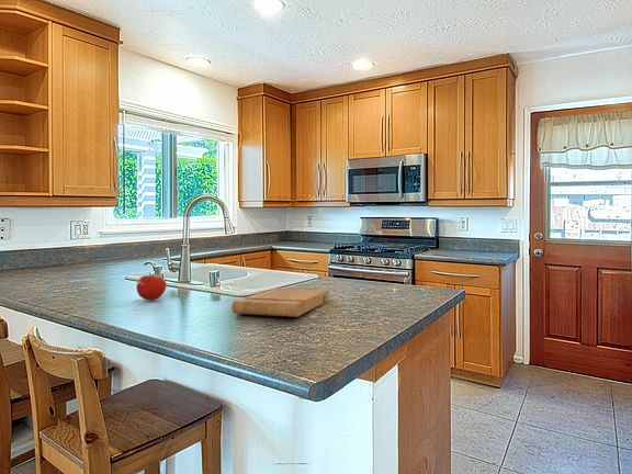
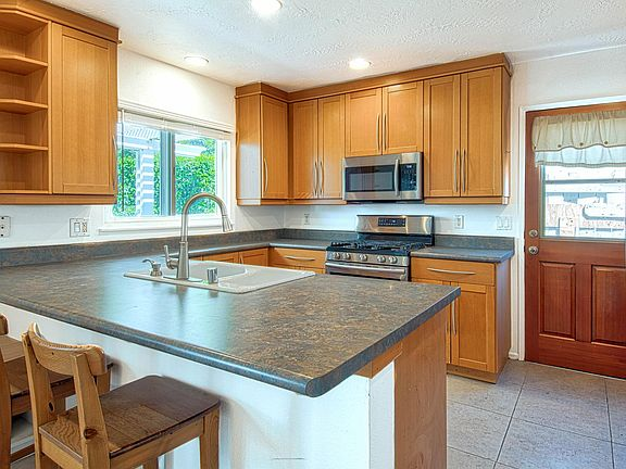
- fruit [136,272,167,301]
- cutting board [230,287,330,318]
